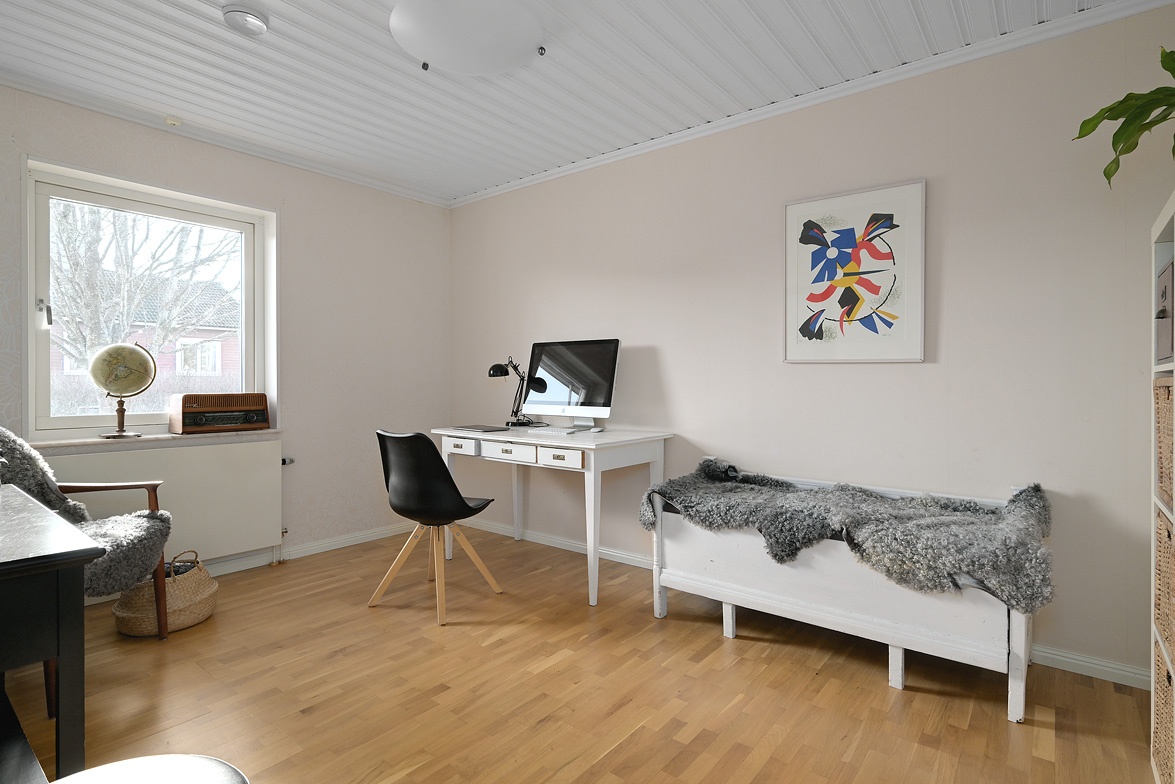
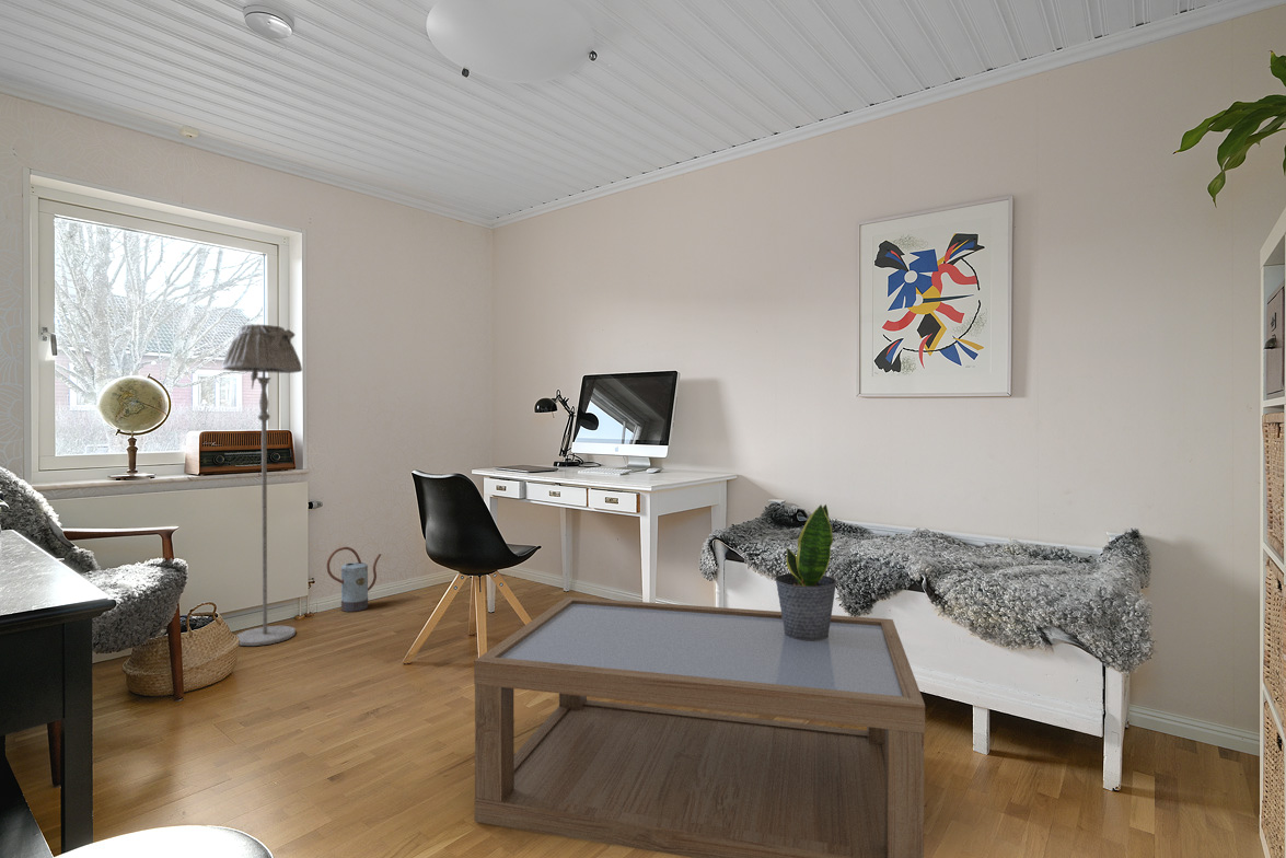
+ watering can [326,546,383,613]
+ coffee table [473,595,926,858]
+ potted plant [774,503,838,641]
+ floor lamp [221,323,303,647]
